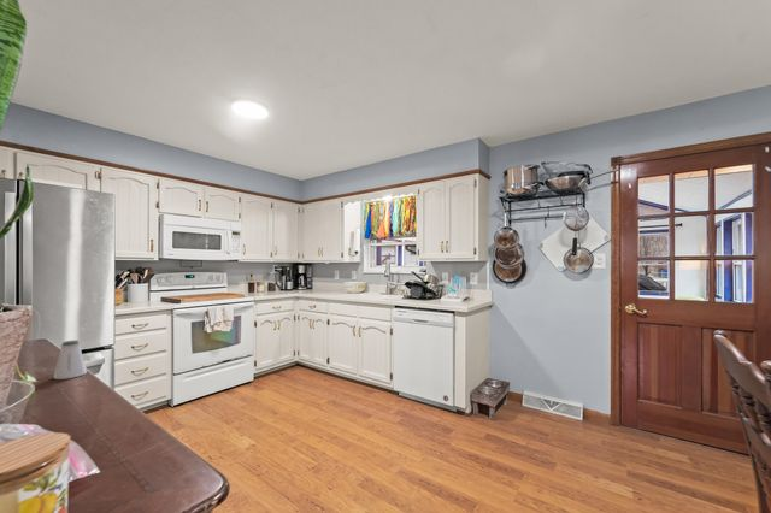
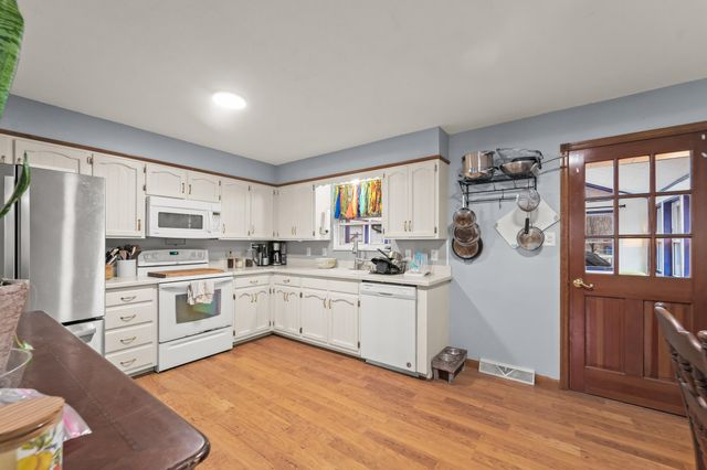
- saltshaker [52,340,88,381]
